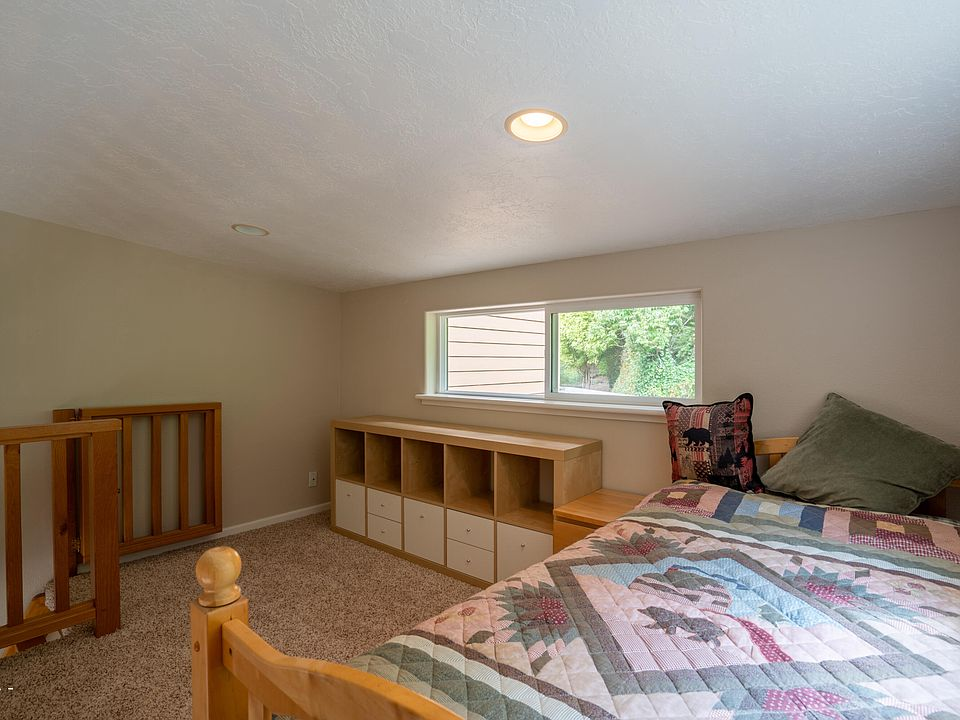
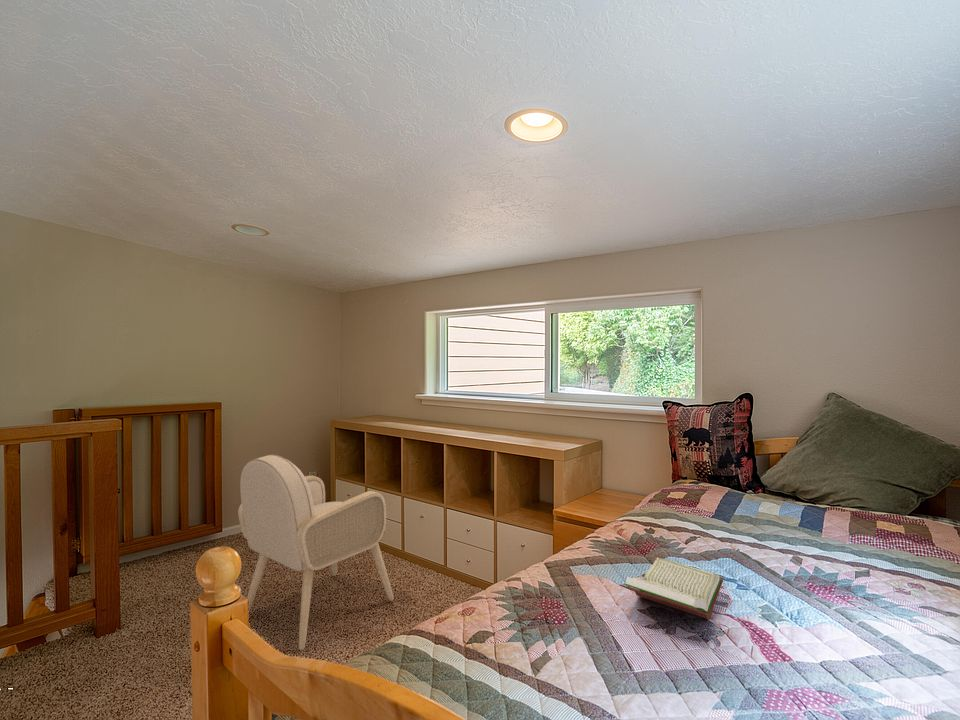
+ book [618,557,725,620]
+ armchair [237,453,395,652]
